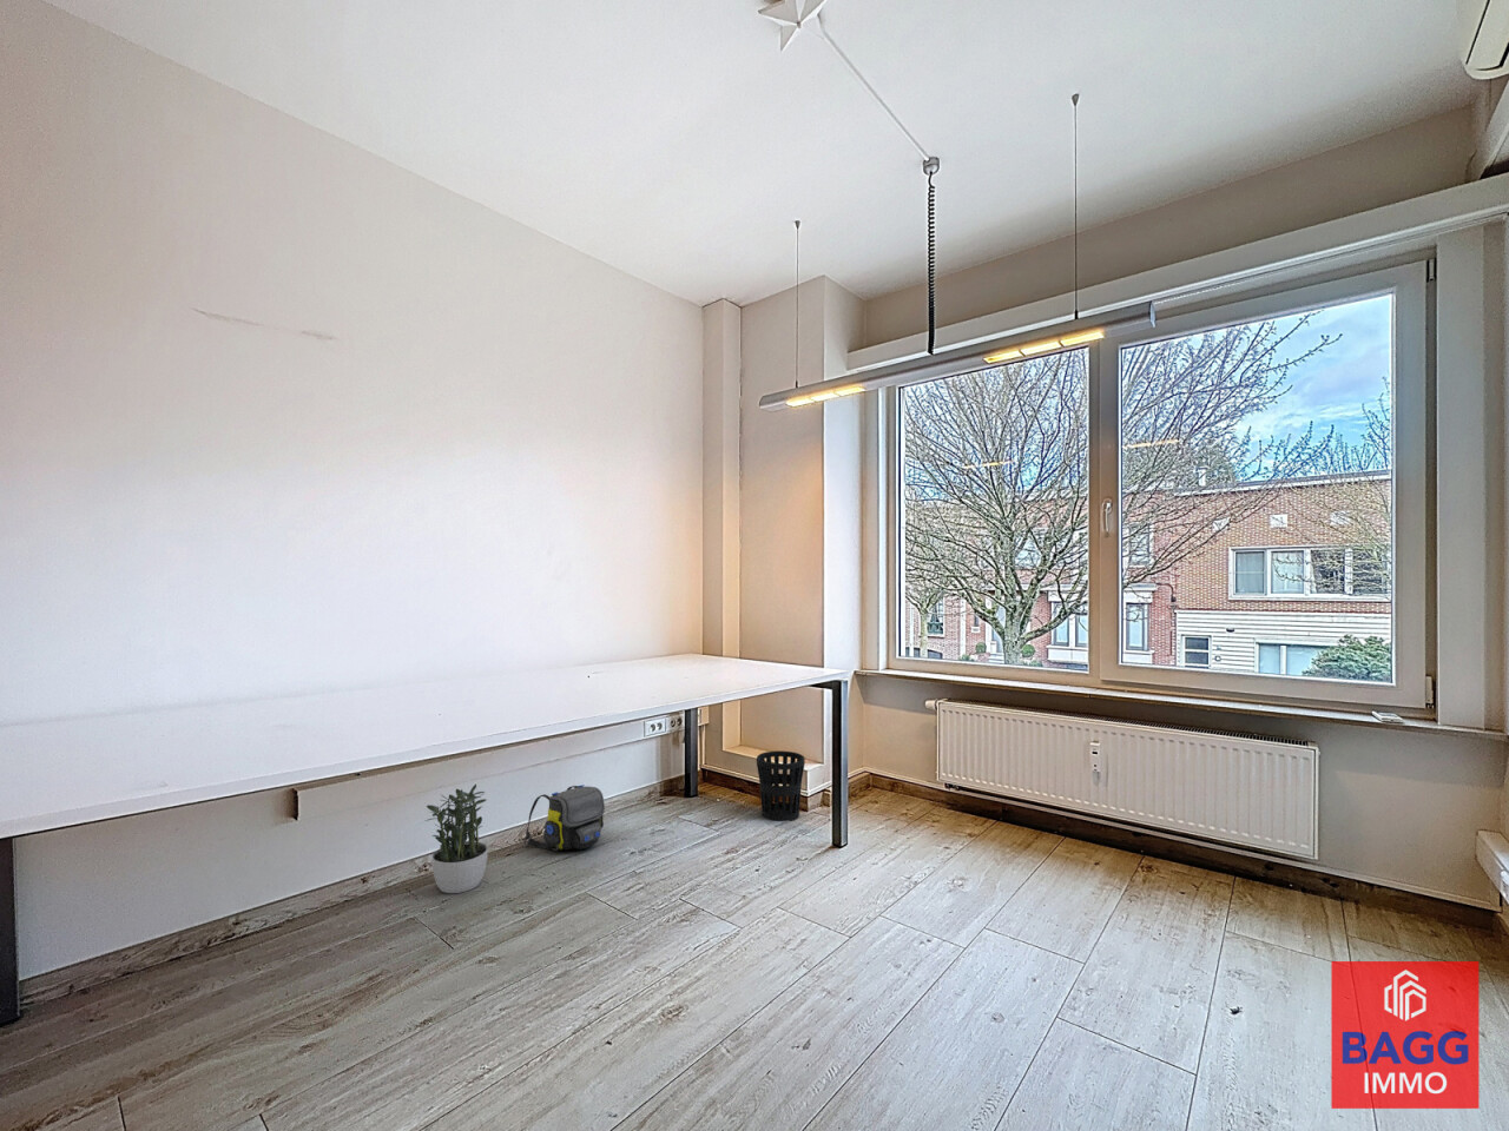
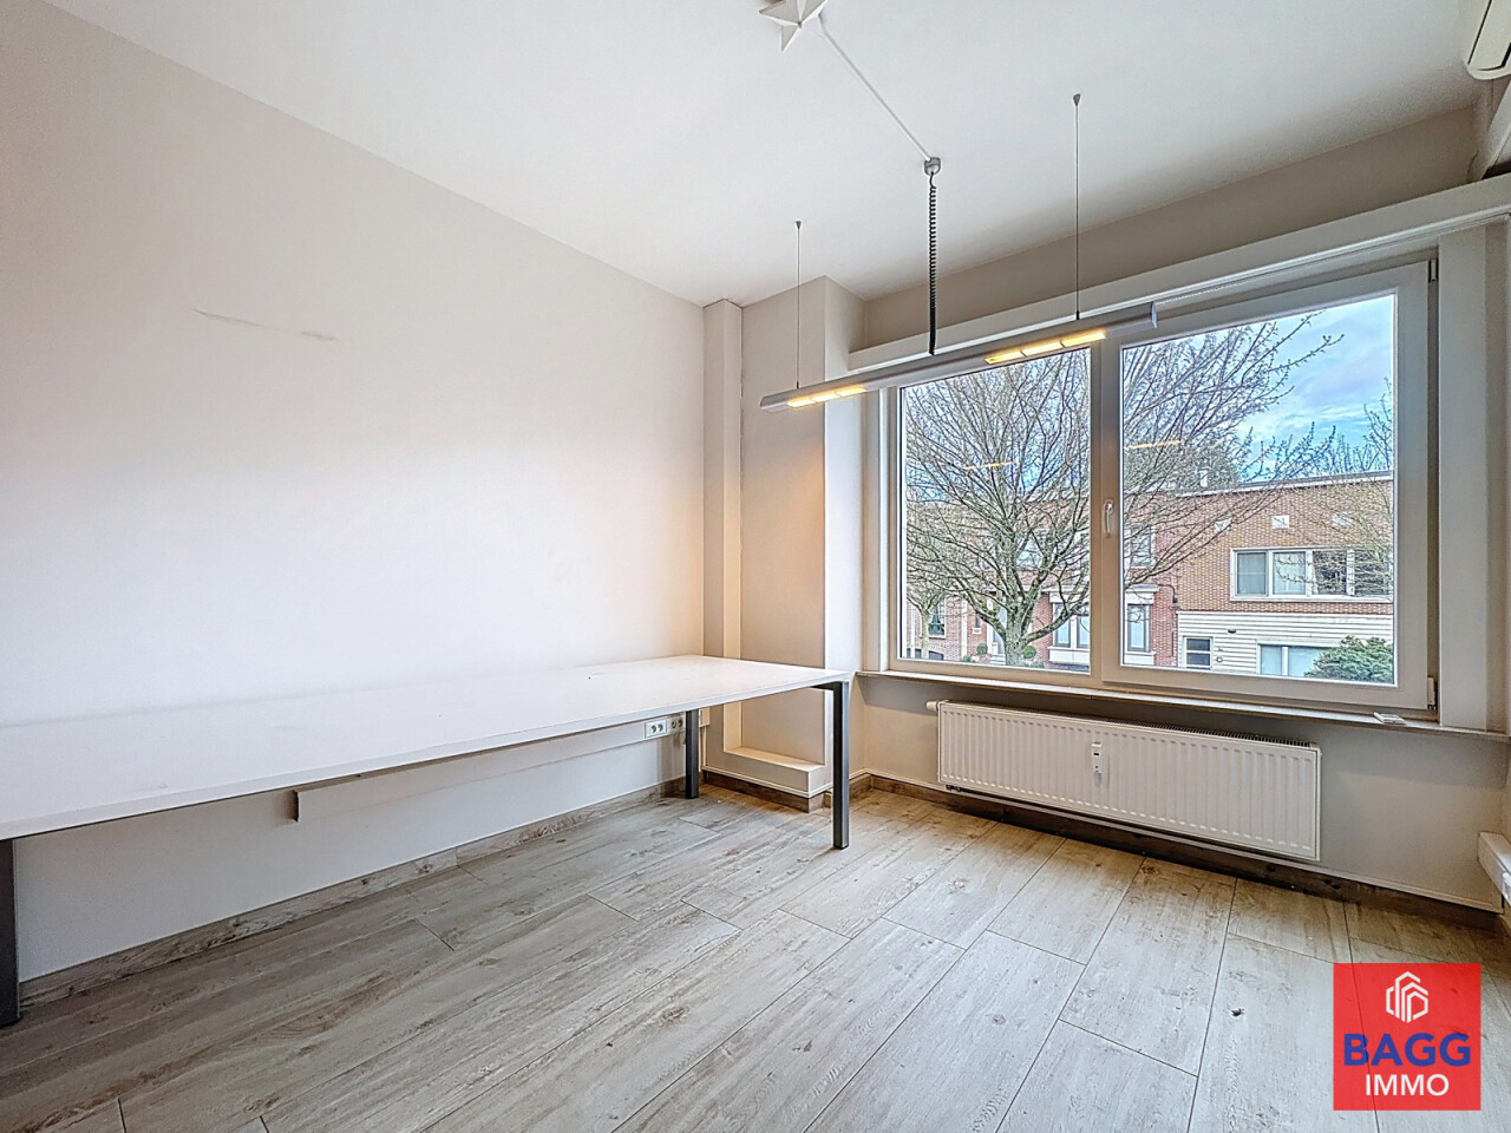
- wastebasket [756,750,807,822]
- shoulder bag [523,783,606,852]
- potted plant [424,783,490,895]
